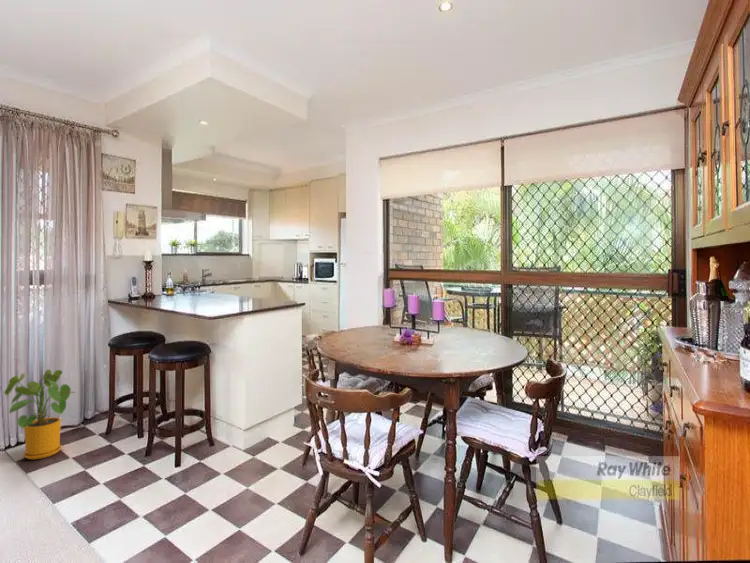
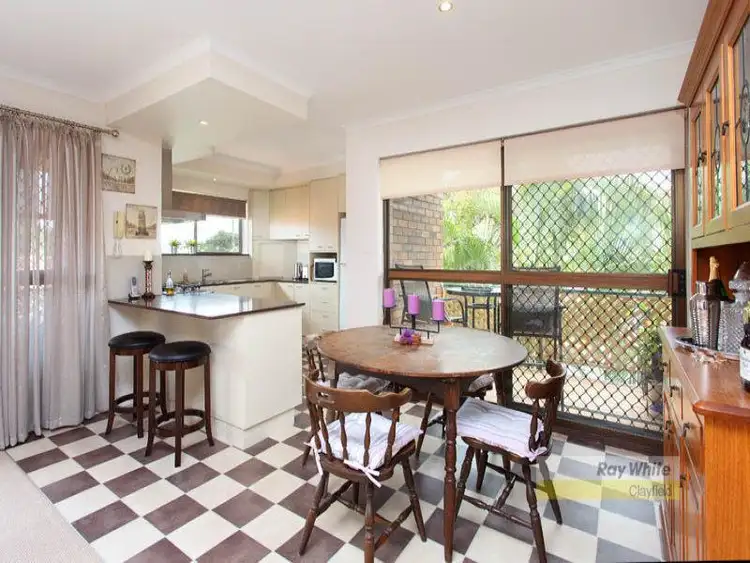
- house plant [3,369,77,460]
